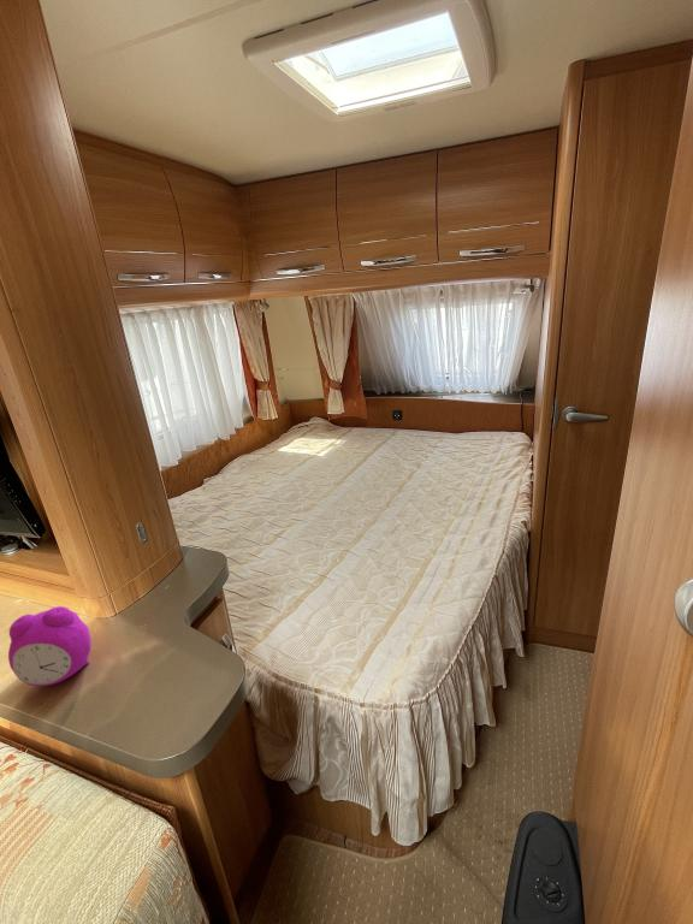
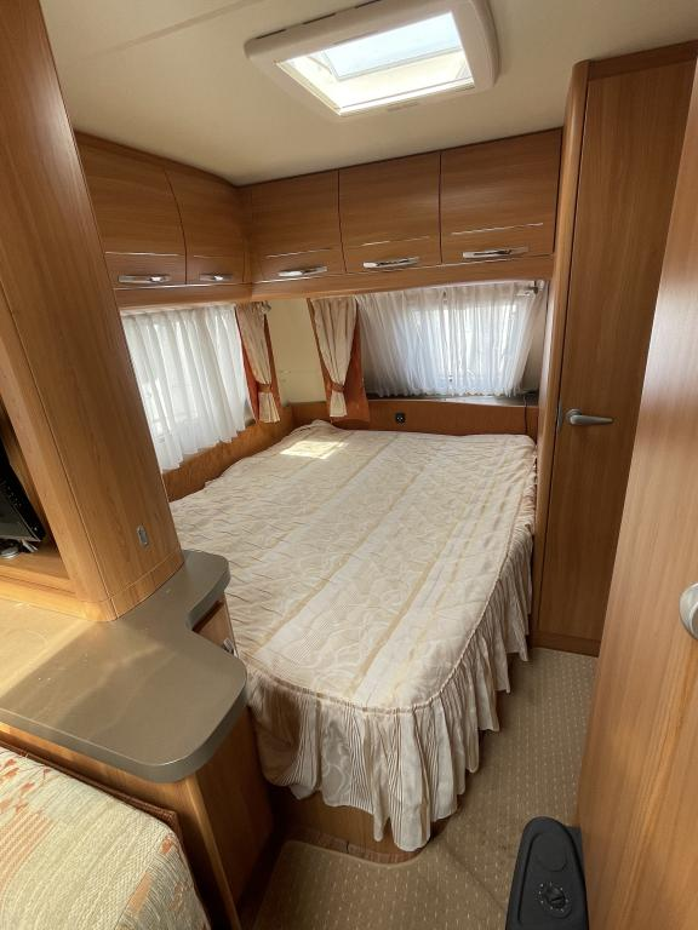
- alarm clock [7,605,93,687]
